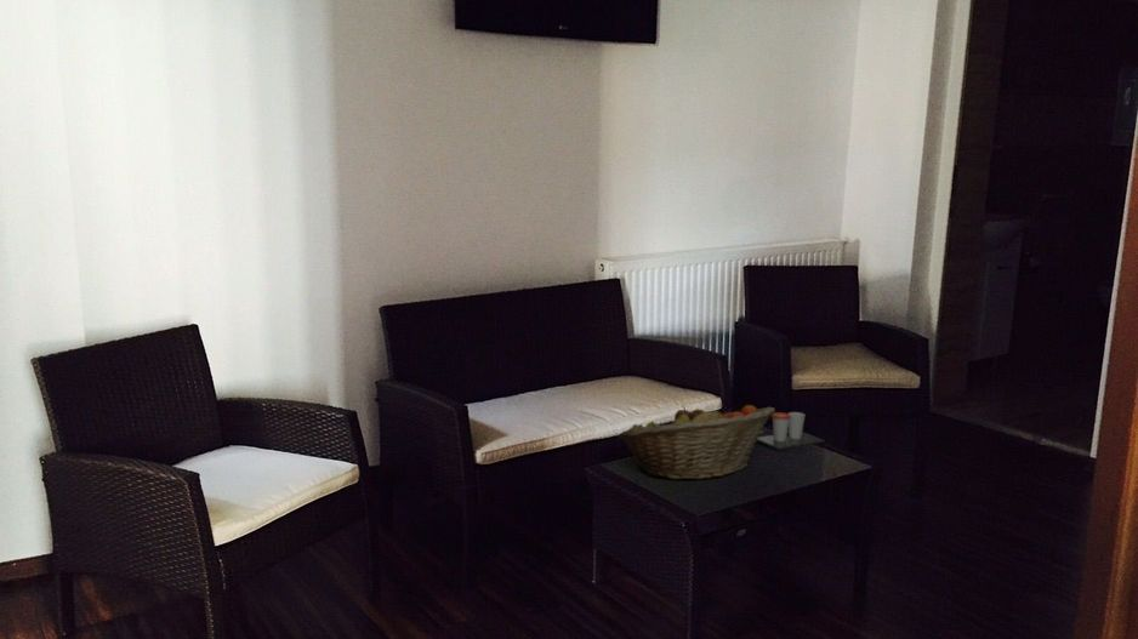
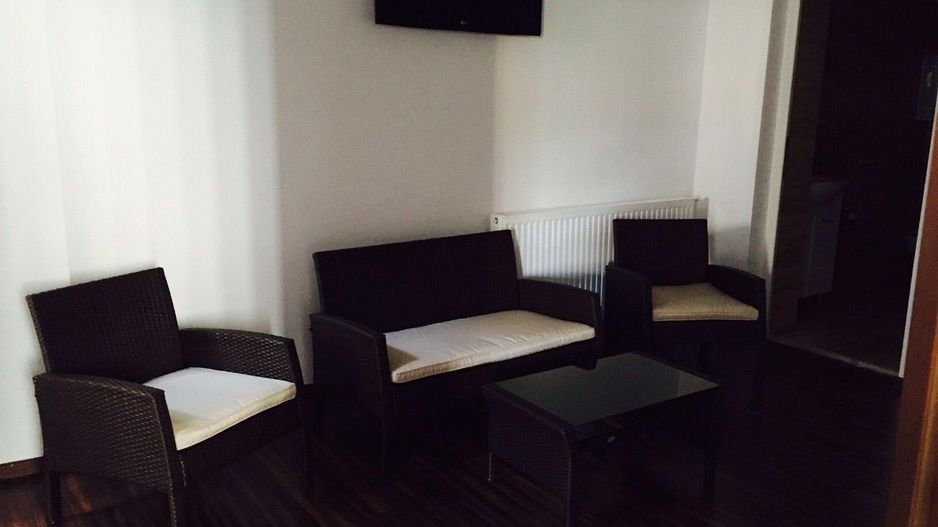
- cup [756,411,826,451]
- fruit basket [616,404,776,480]
